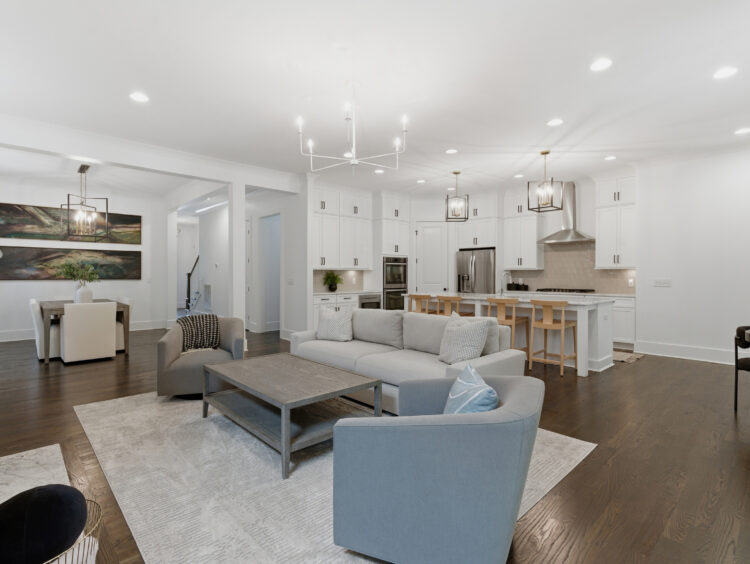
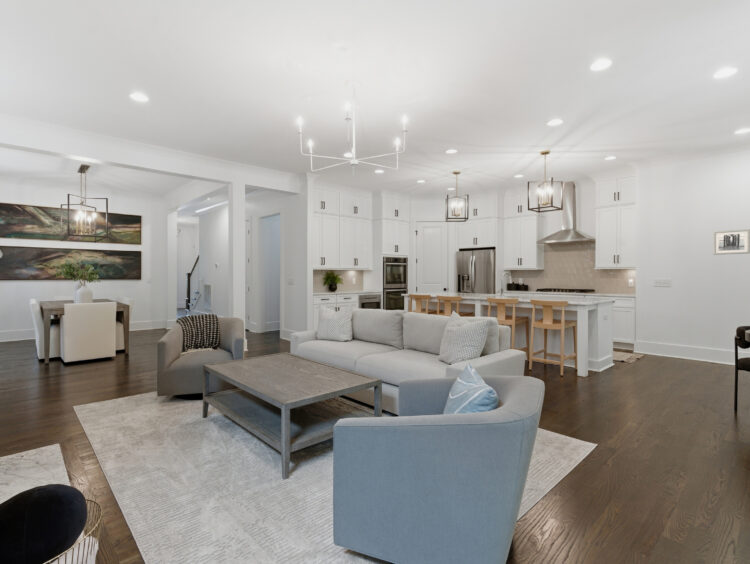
+ wall art [712,228,750,256]
